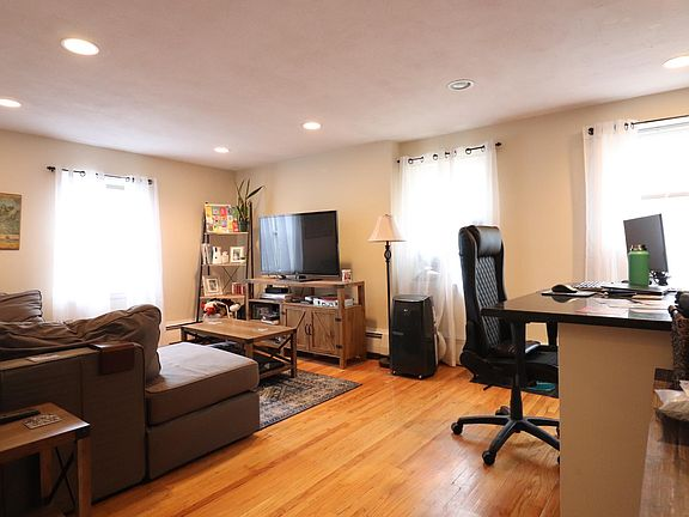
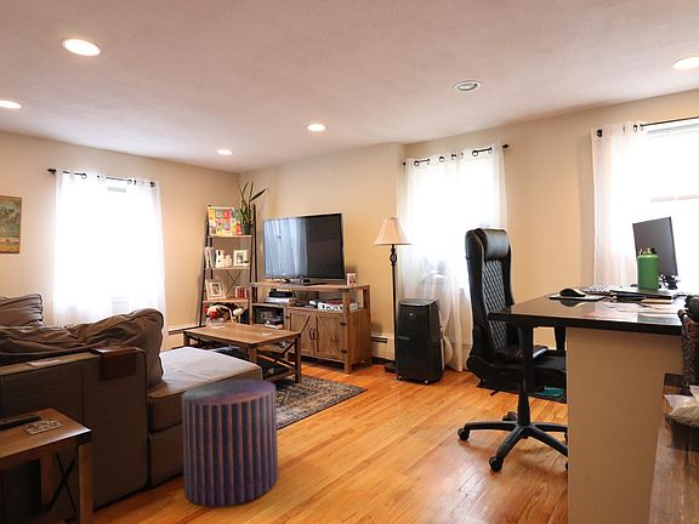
+ pouf [181,378,279,508]
